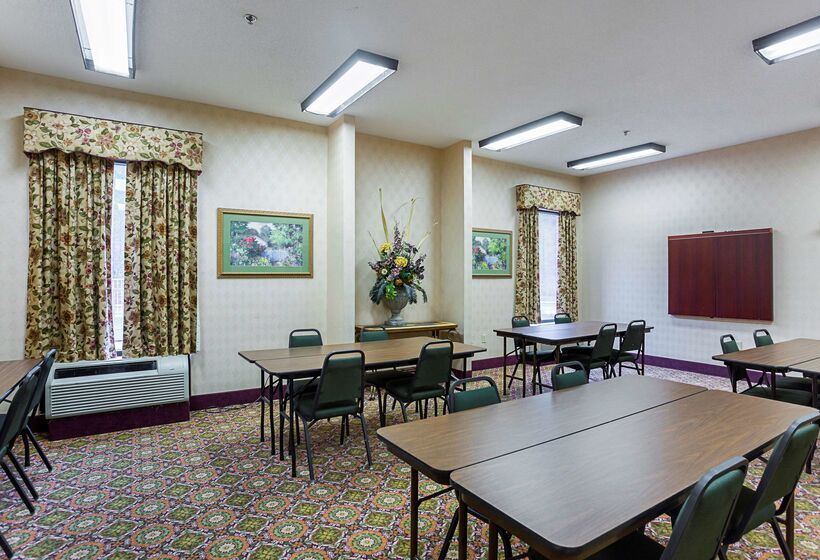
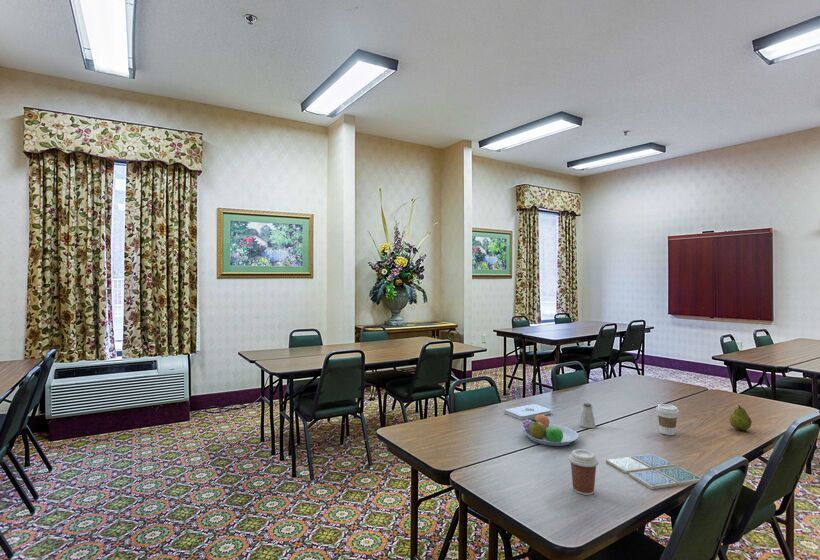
+ coffee cup [655,403,680,436]
+ saltshaker [578,402,597,429]
+ drink coaster [605,453,702,490]
+ notepad [504,403,552,421]
+ fruit bowl [522,413,579,447]
+ fruit [728,404,753,431]
+ coffee cup [568,448,600,496]
